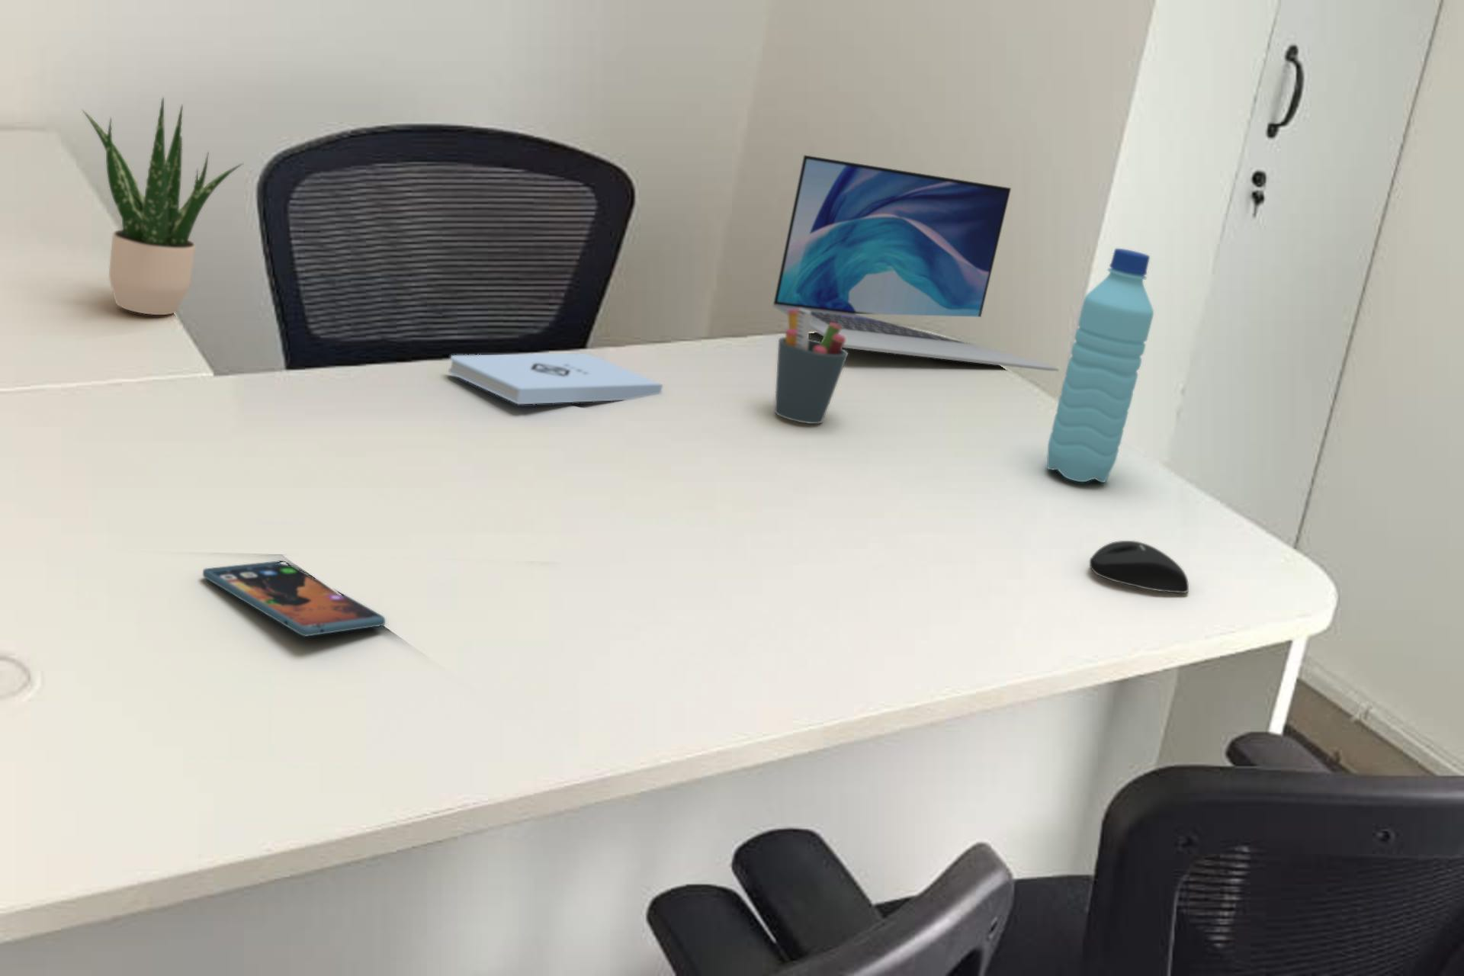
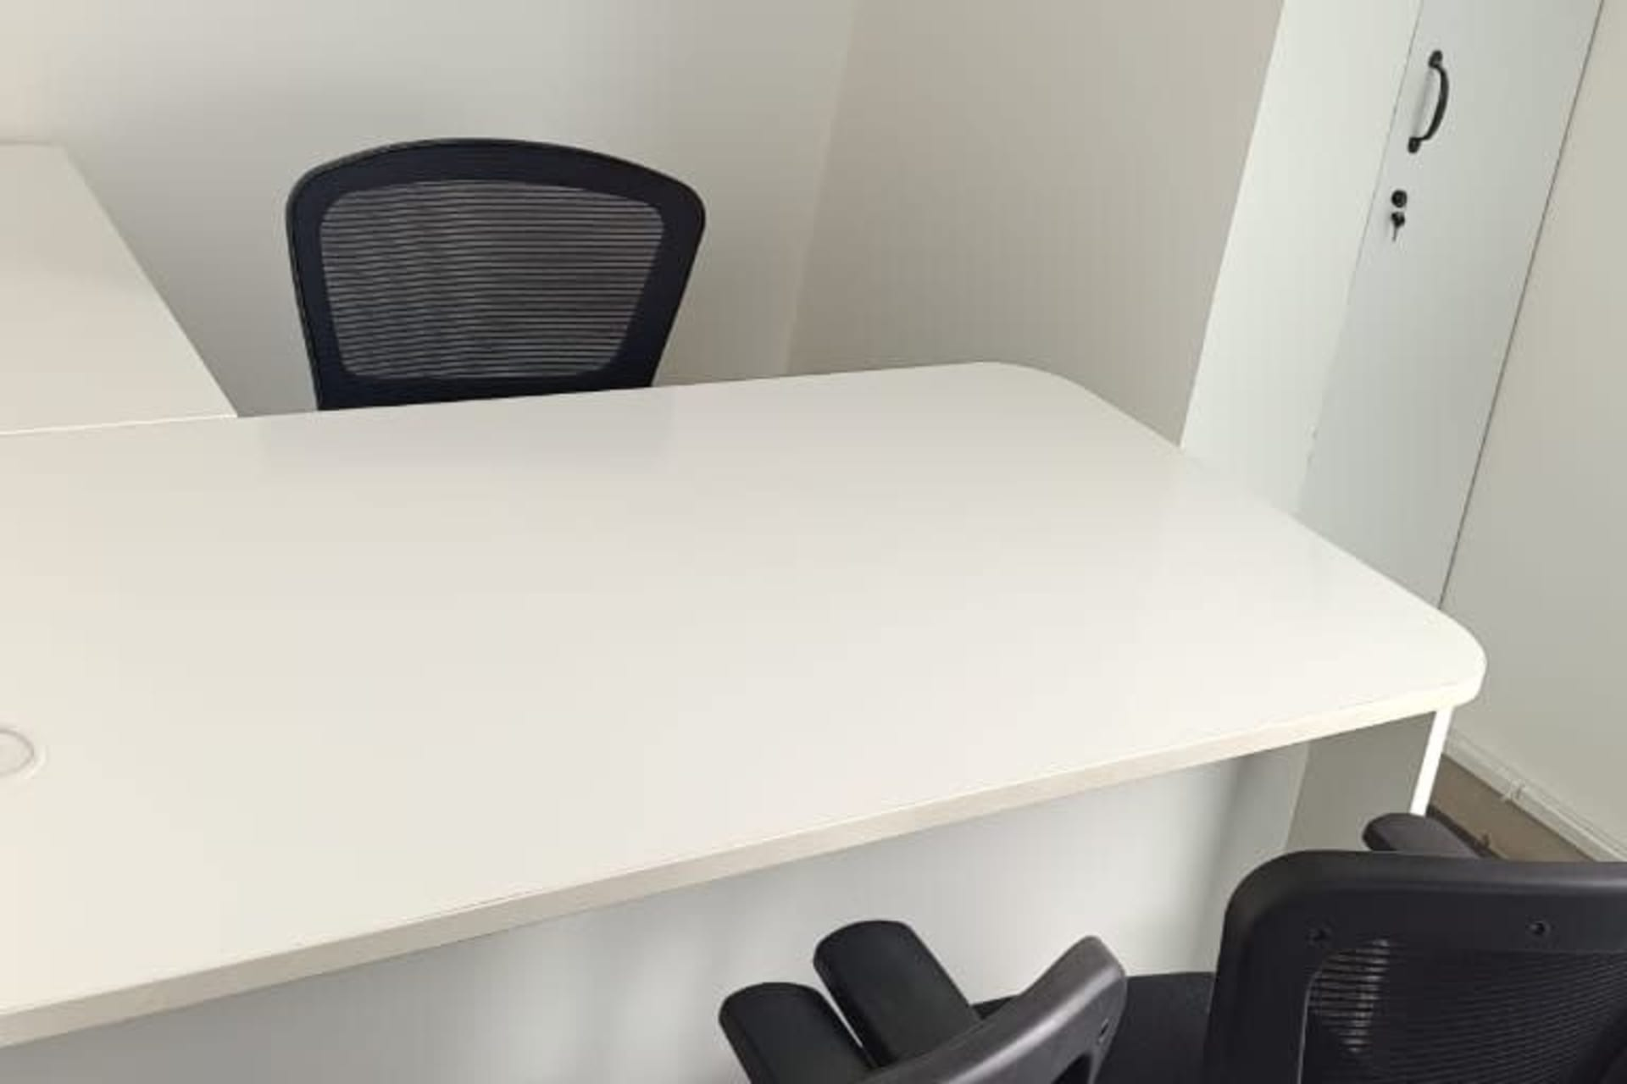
- water bottle [1046,248,1155,484]
- smartphone [203,560,386,637]
- laptop [771,154,1060,371]
- potted plant [81,96,245,316]
- notepad [448,353,663,405]
- pen holder [773,308,849,425]
- mouse [1089,540,1190,594]
